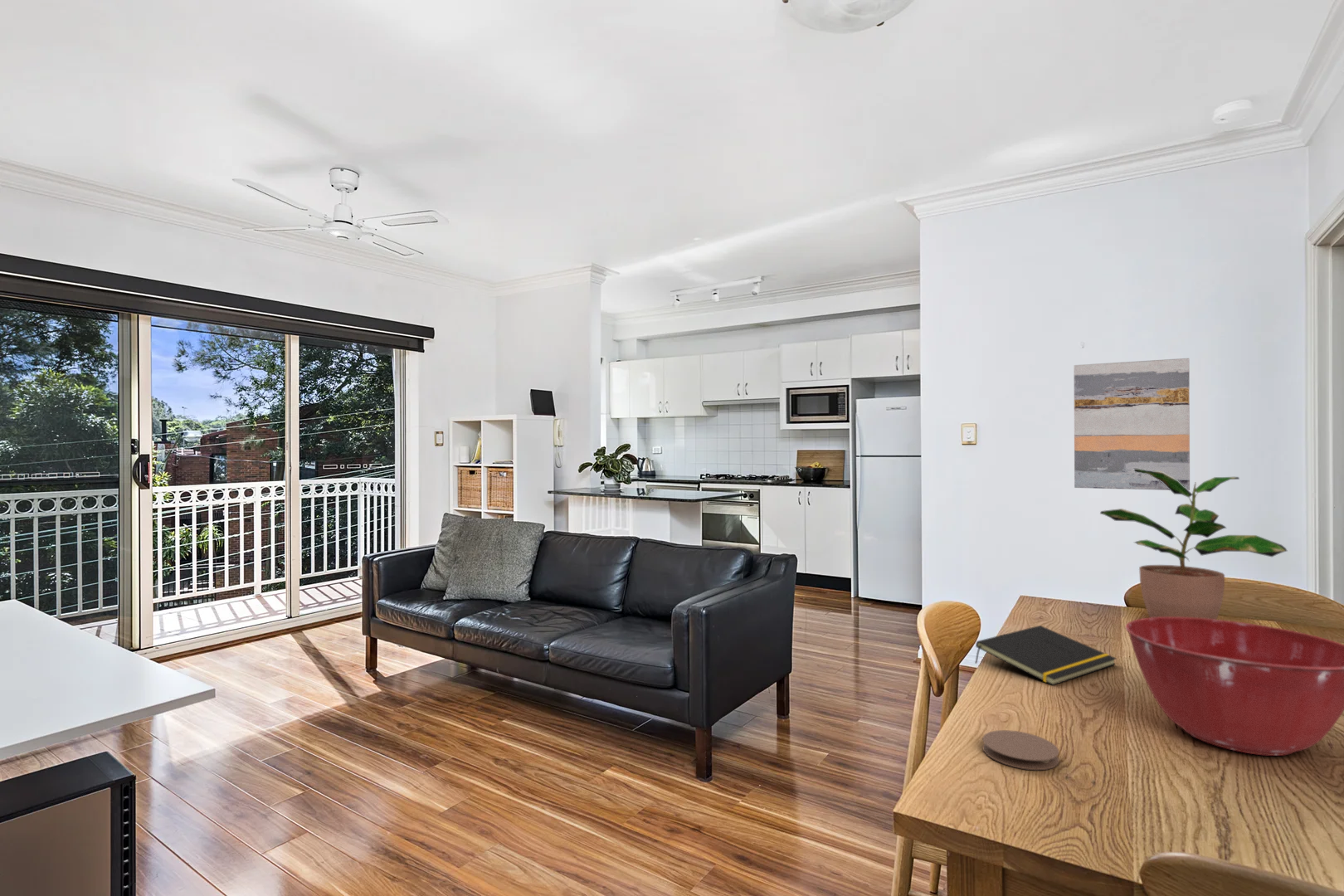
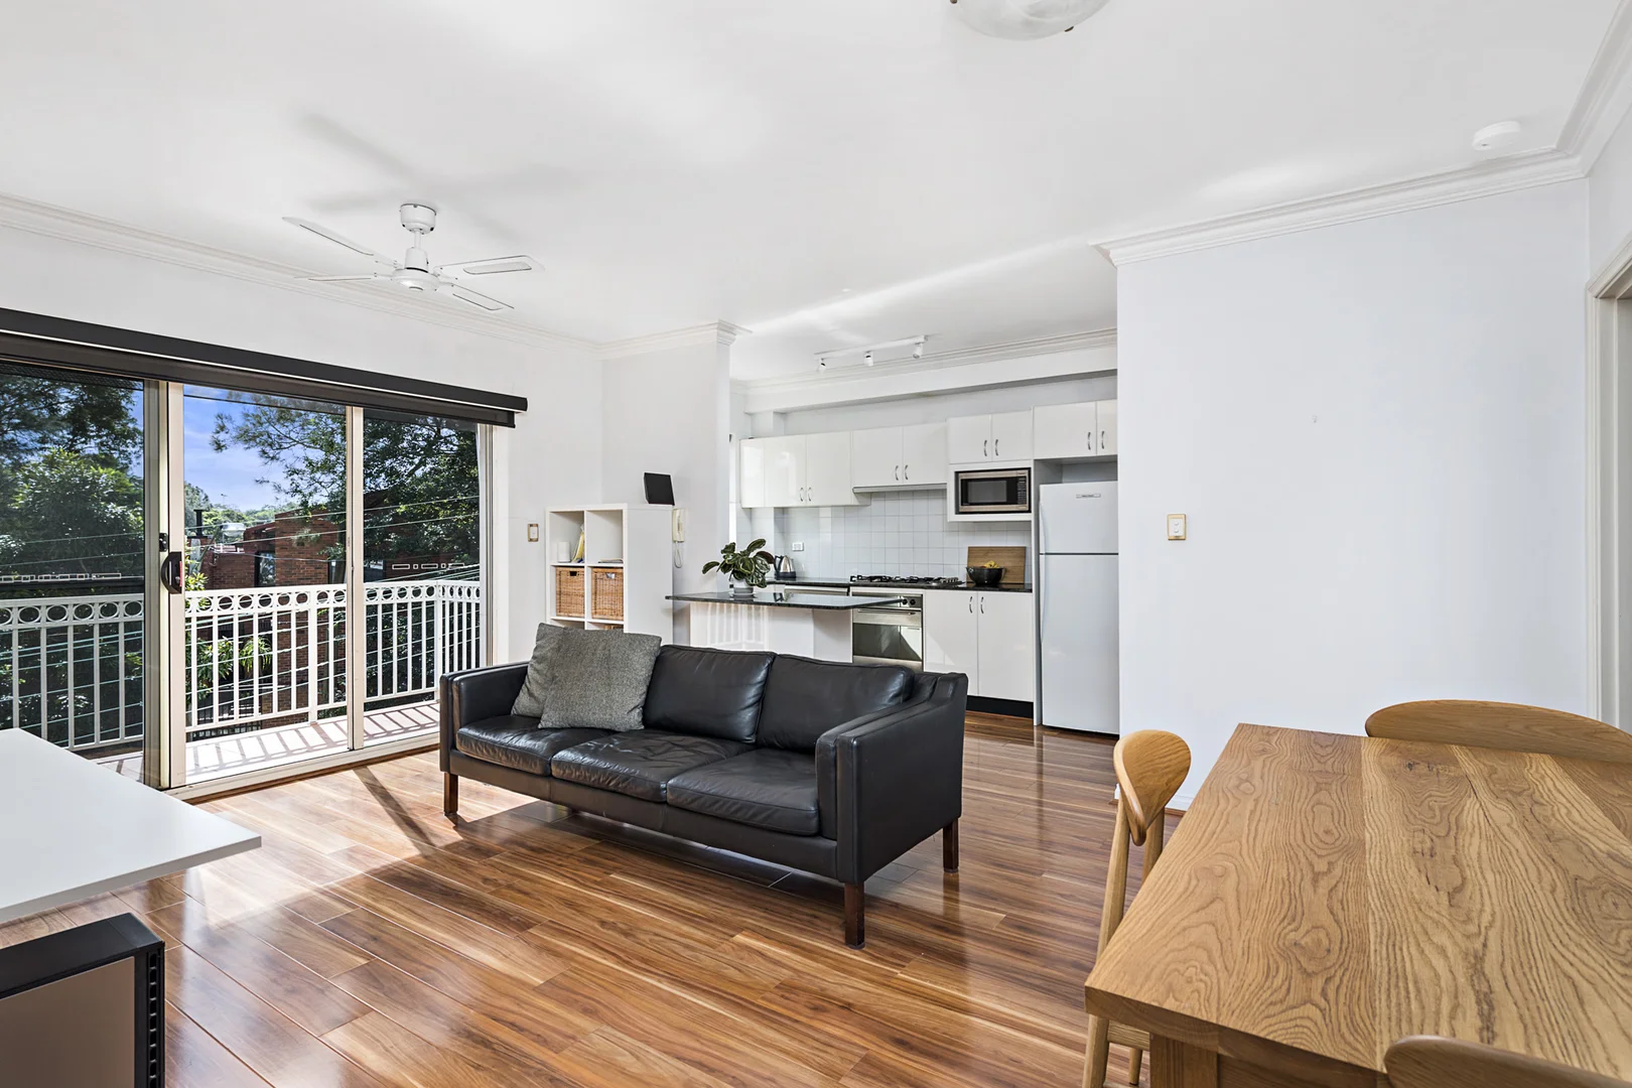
- notepad [974,625,1118,686]
- coaster [981,729,1060,771]
- potted plant [1099,469,1288,620]
- wall art [1073,358,1191,491]
- mixing bowl [1125,617,1344,757]
